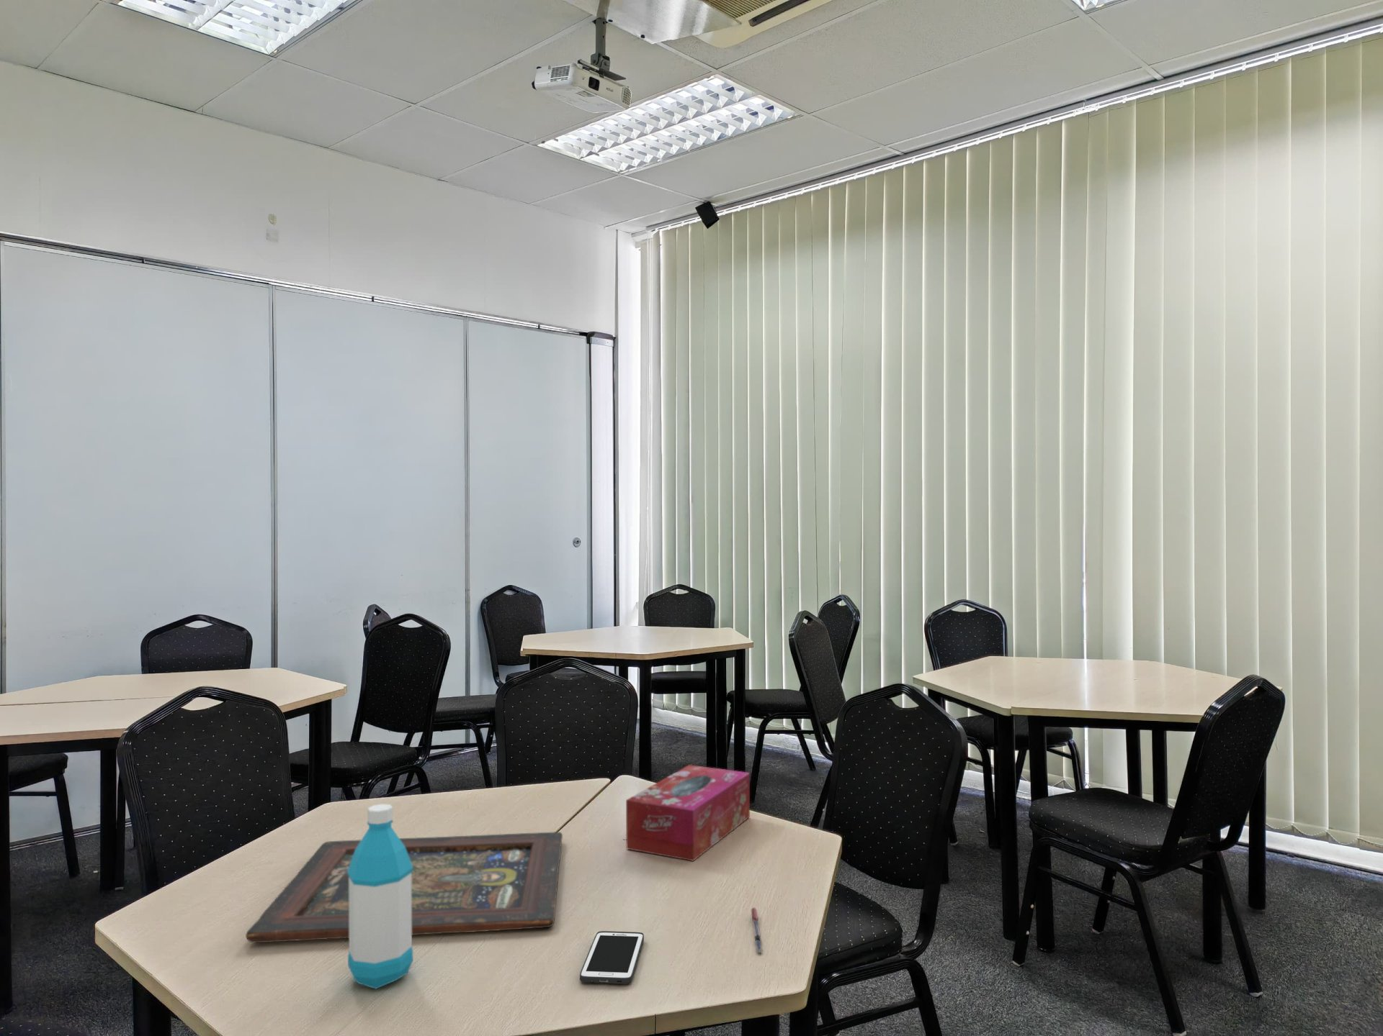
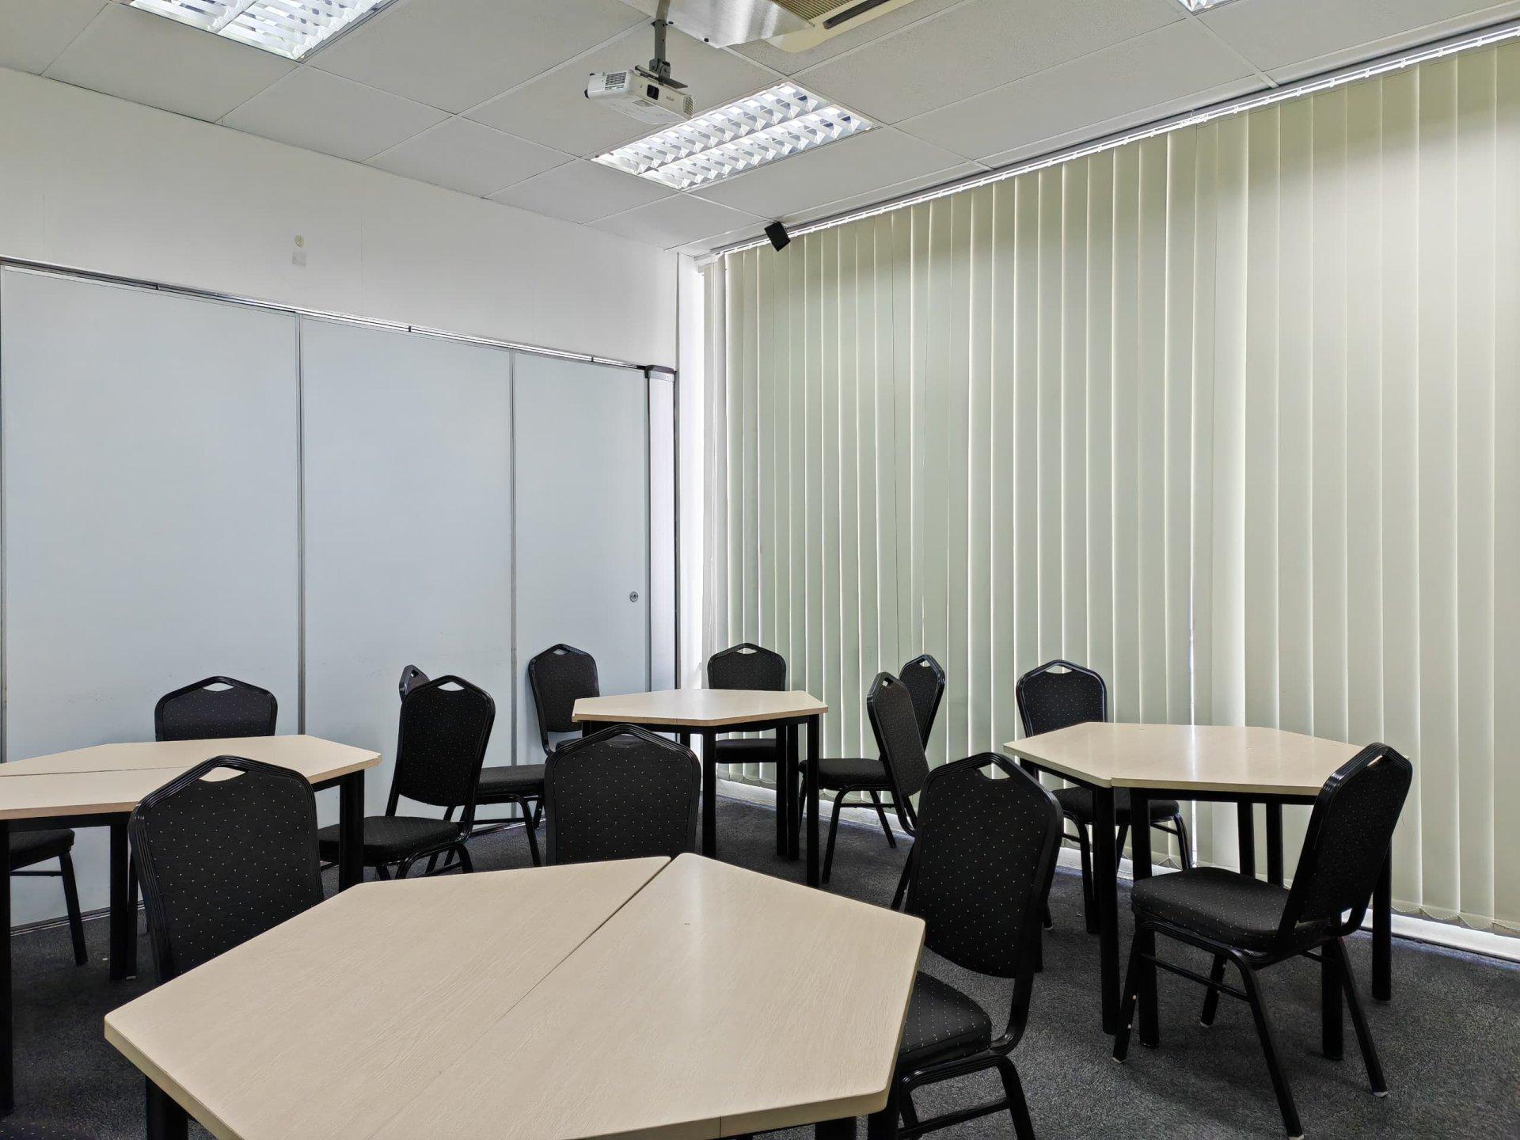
- tissue box [625,764,750,862]
- cell phone [579,930,645,985]
- pen [750,906,763,954]
- religious icon [245,831,563,943]
- water bottle [347,803,414,990]
